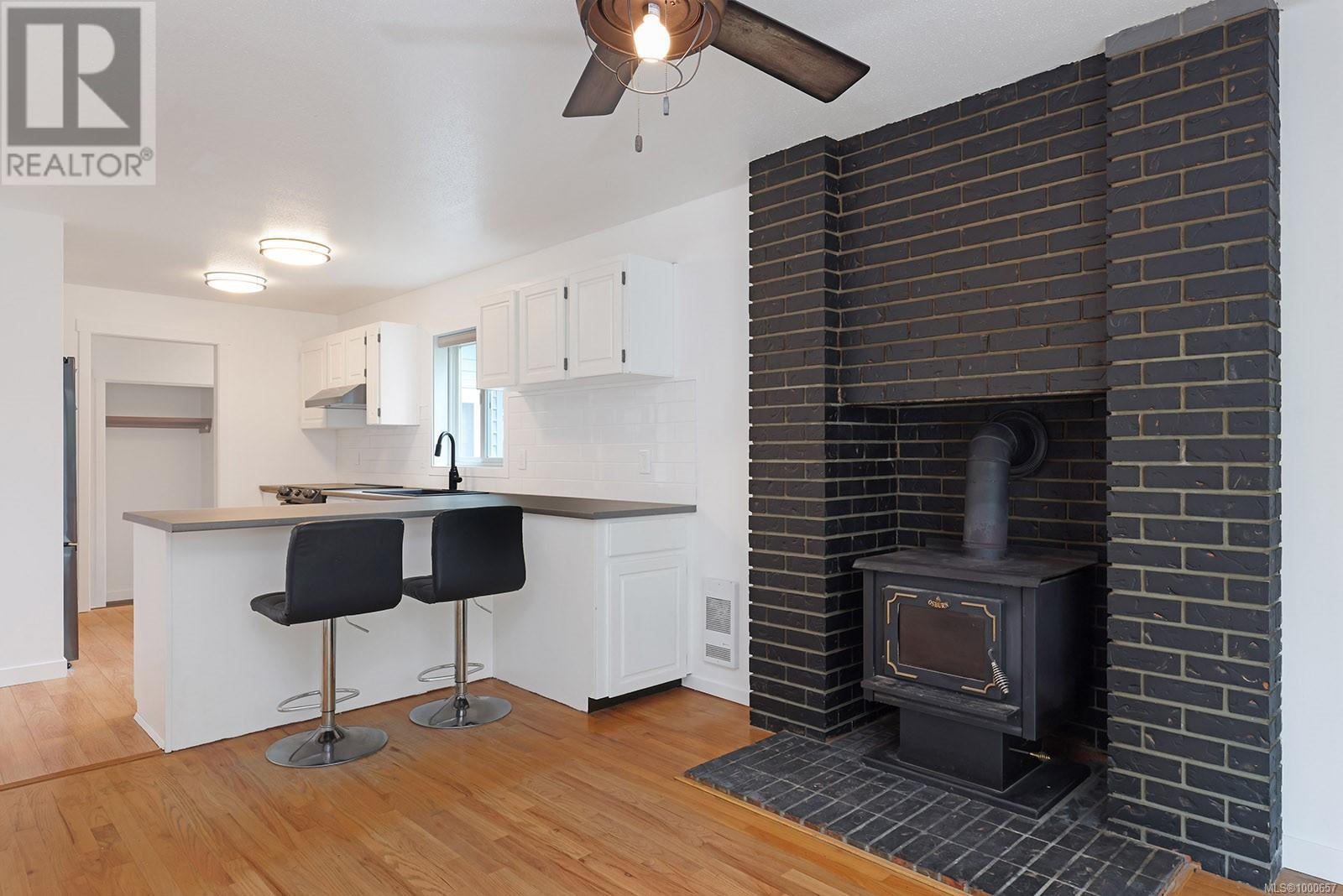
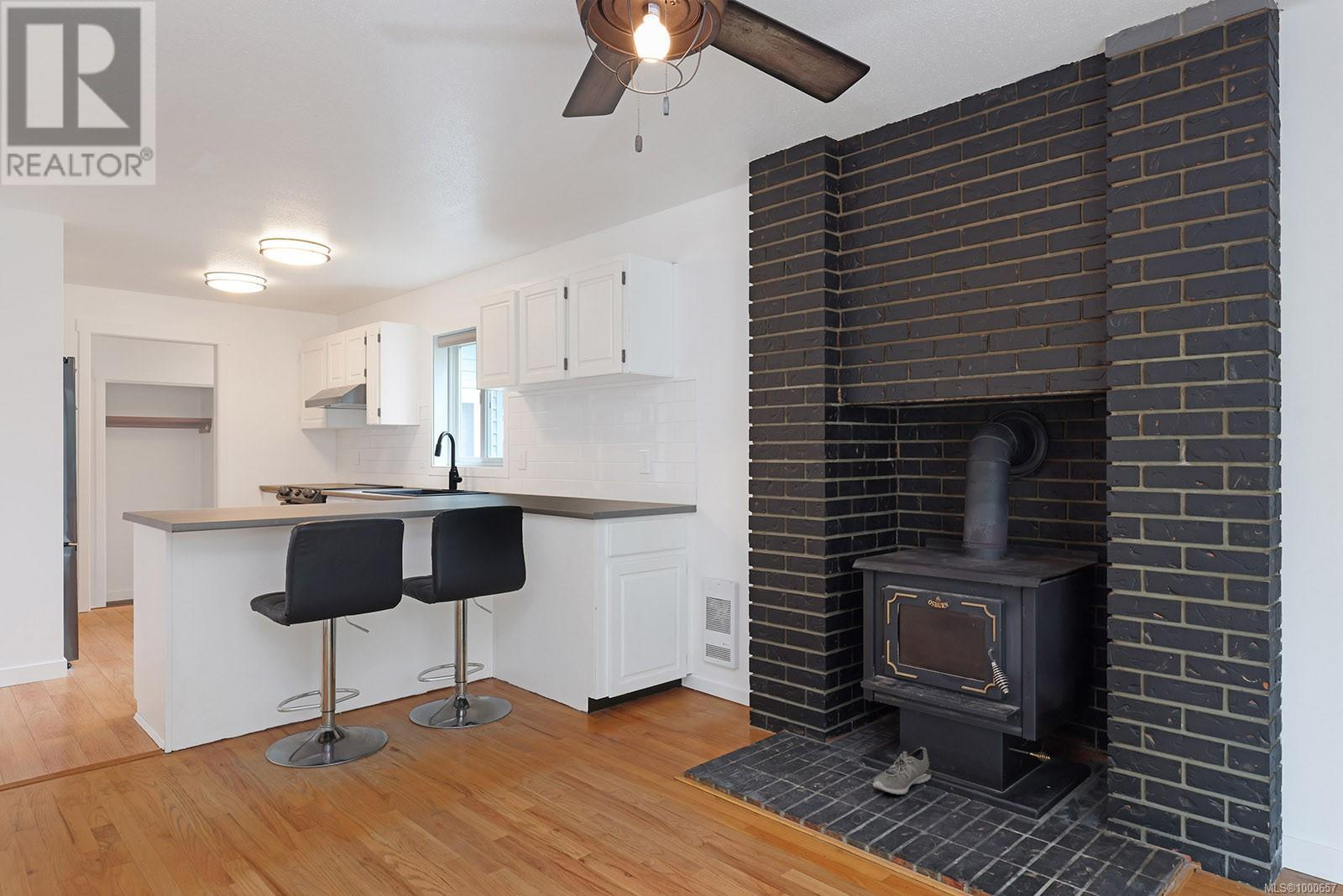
+ sneaker [872,746,932,795]
